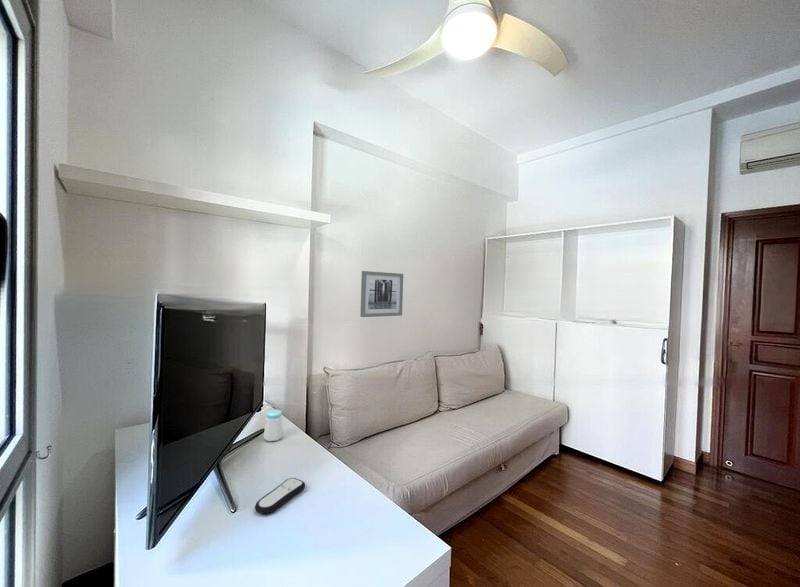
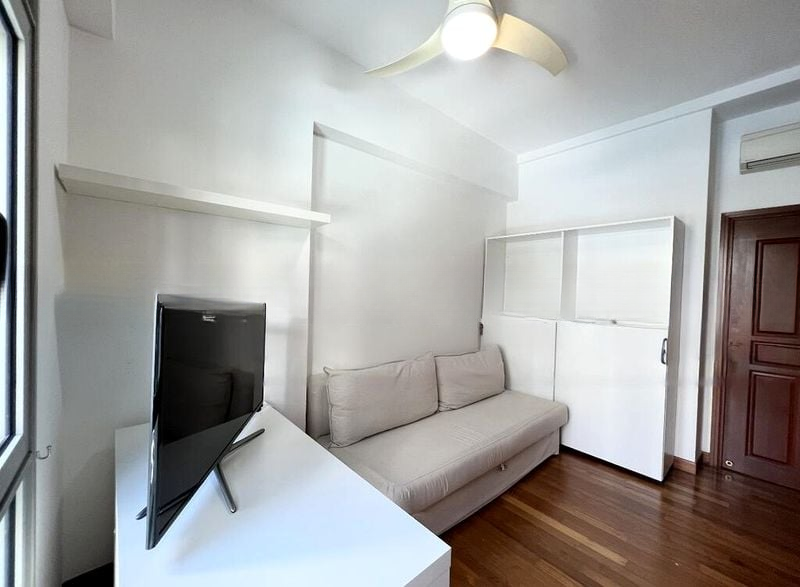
- wall art [359,270,404,318]
- remote control [254,477,306,515]
- salt shaker [263,409,284,442]
